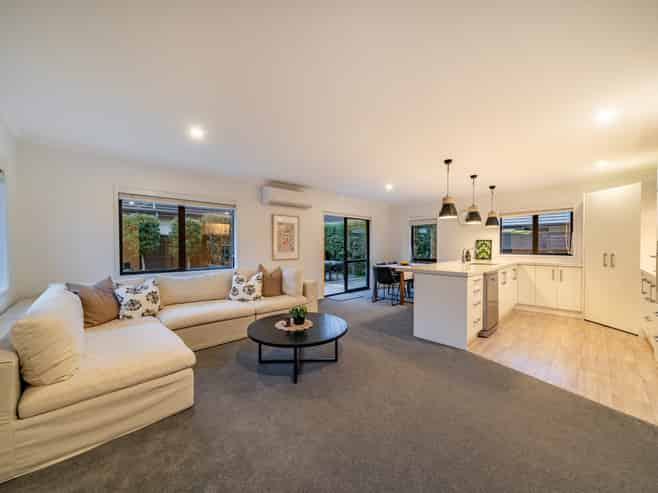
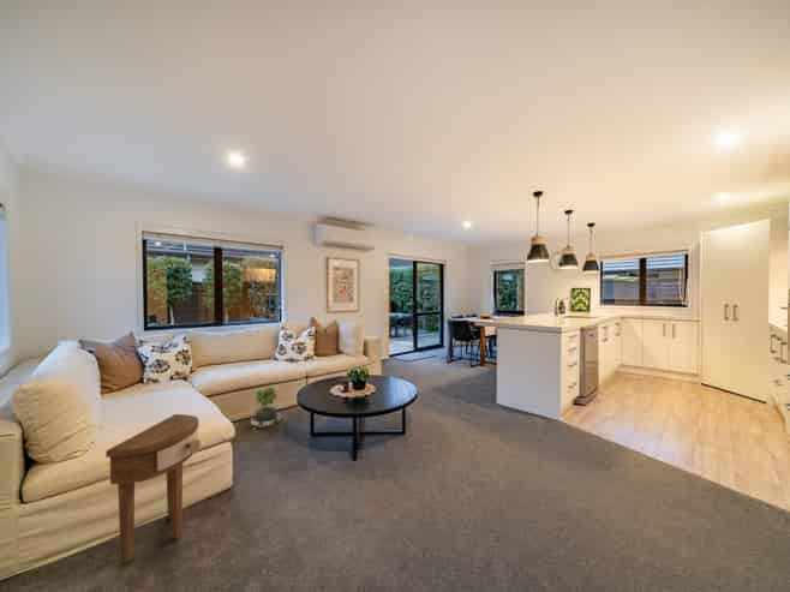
+ side table [104,413,202,564]
+ potted plant [250,384,282,433]
